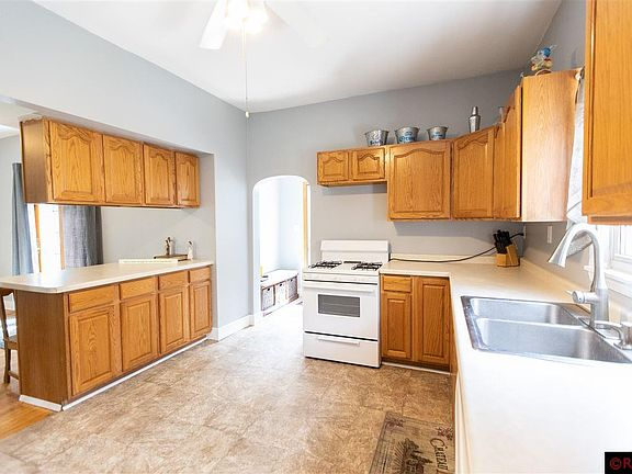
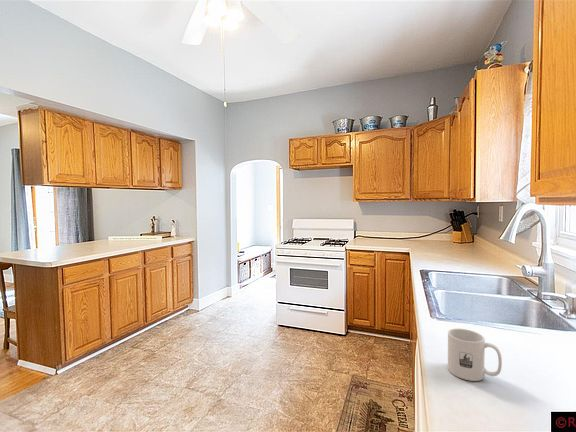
+ mug [447,328,503,382]
